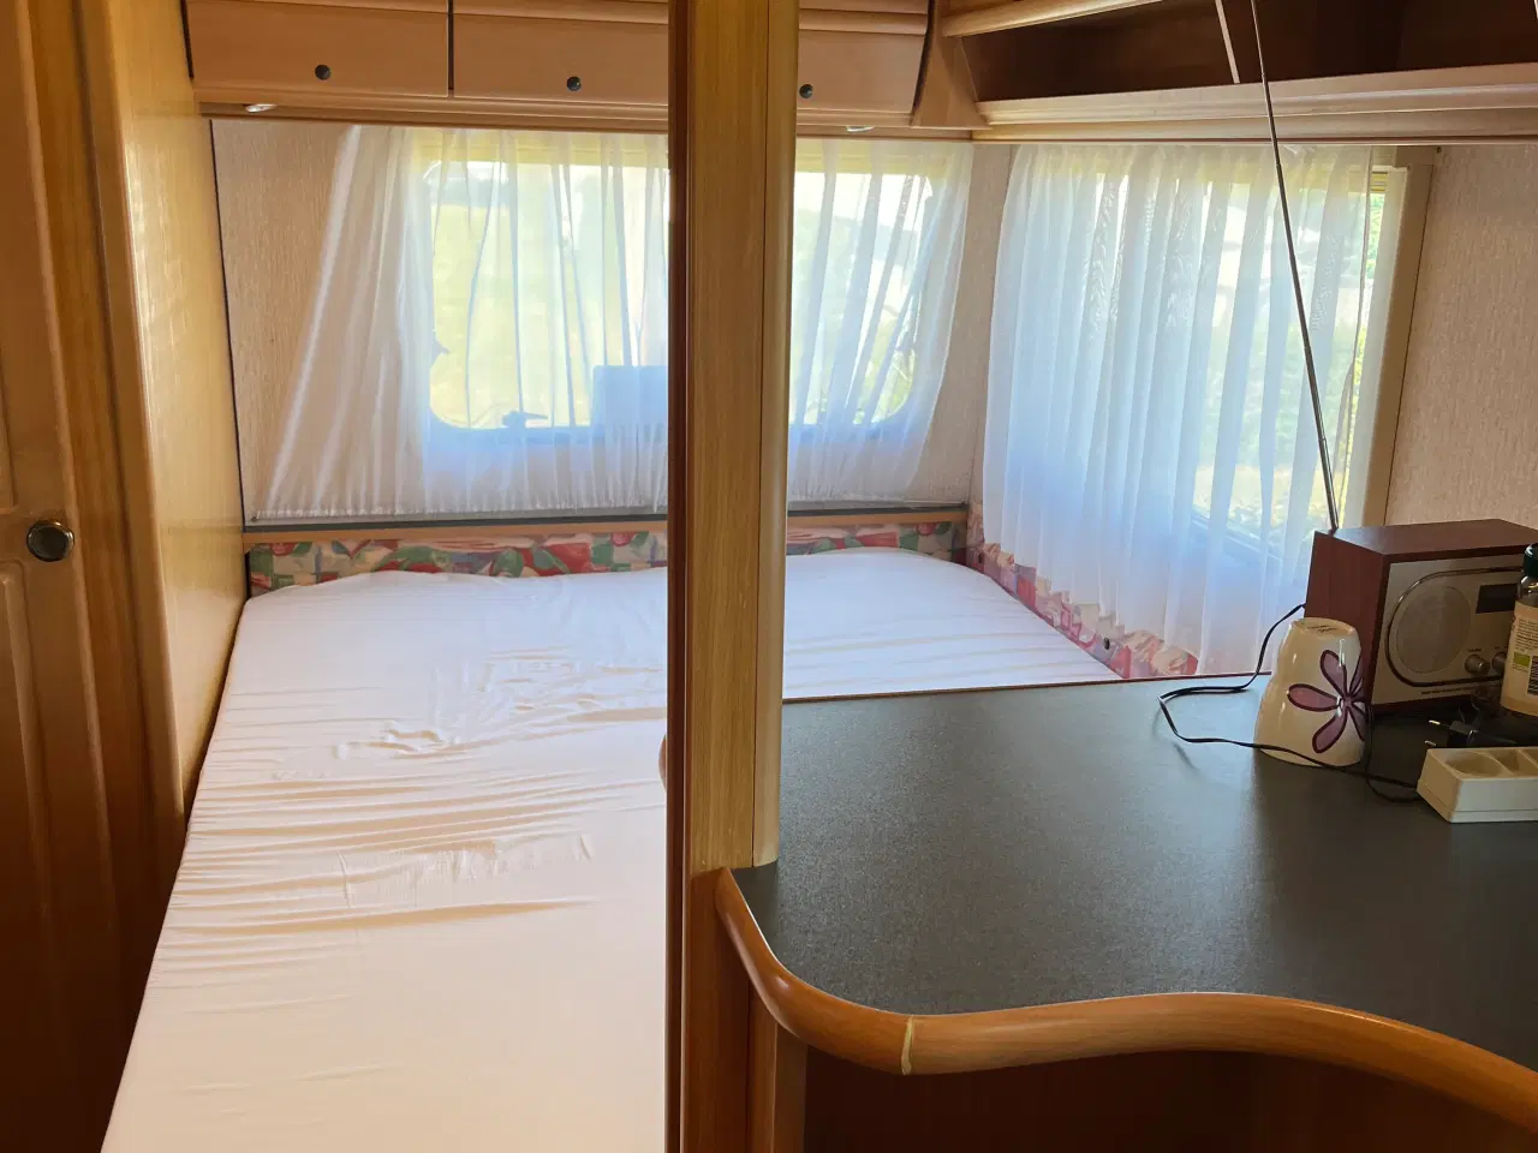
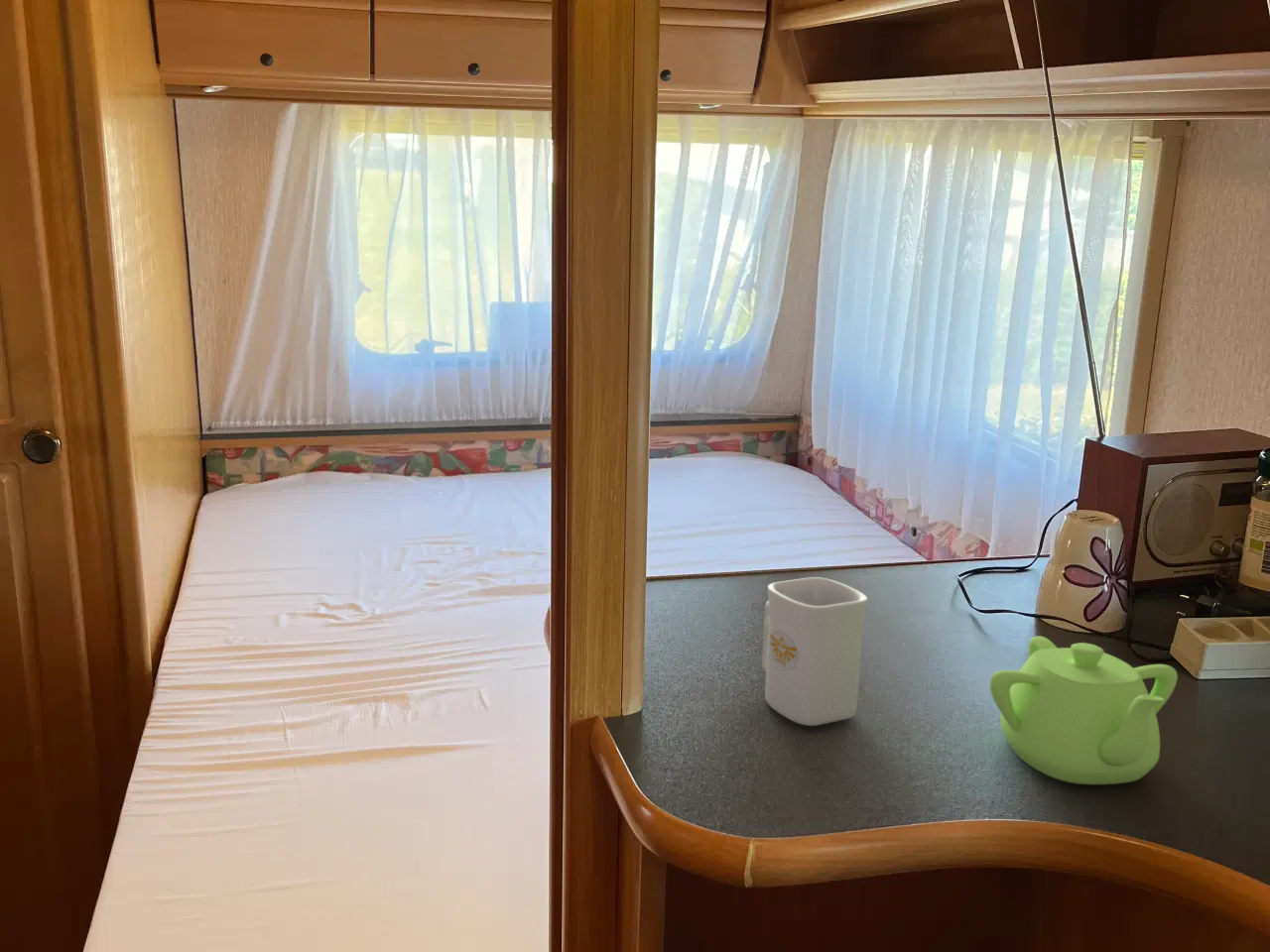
+ mug [761,576,868,727]
+ teapot [989,635,1179,785]
